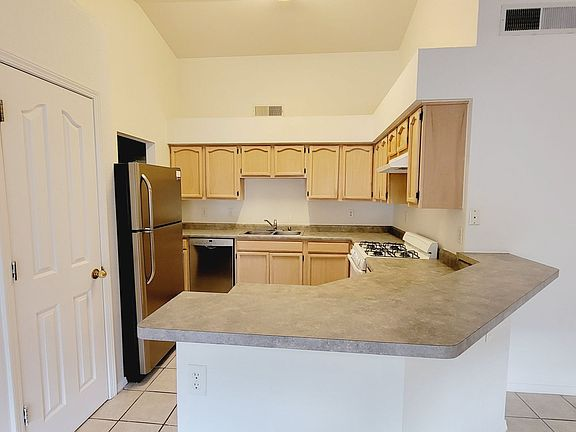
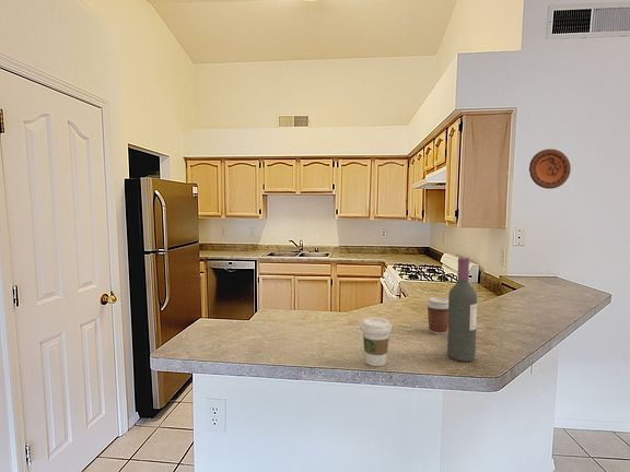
+ wine bottle [446,257,478,363]
+ coffee cup [360,317,393,367]
+ decorative plate [528,148,572,190]
+ coffee cup [424,296,448,335]
